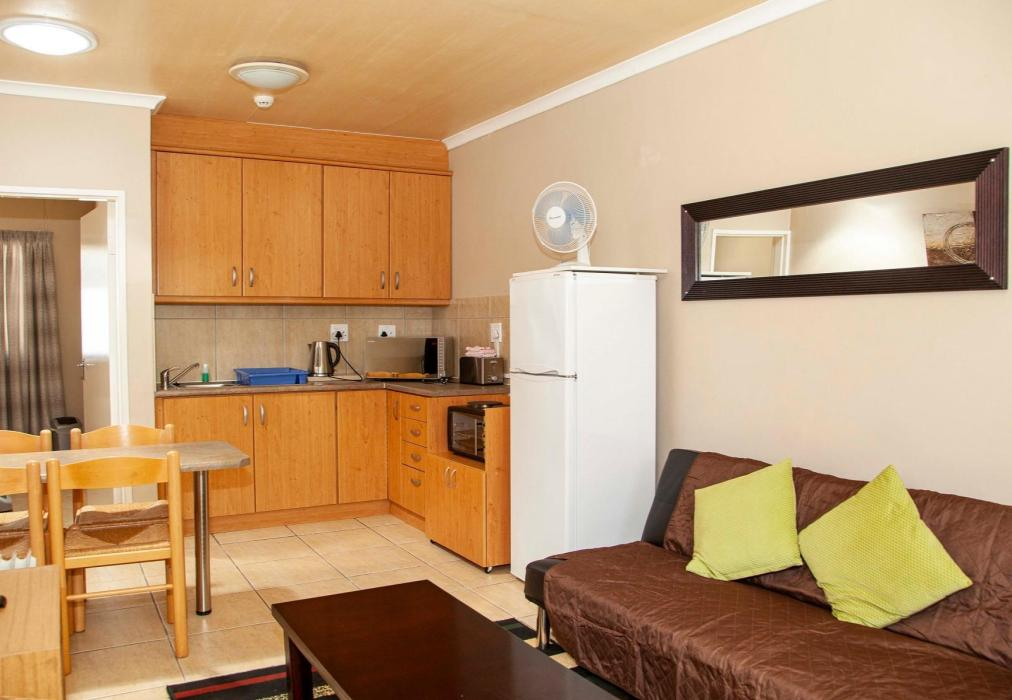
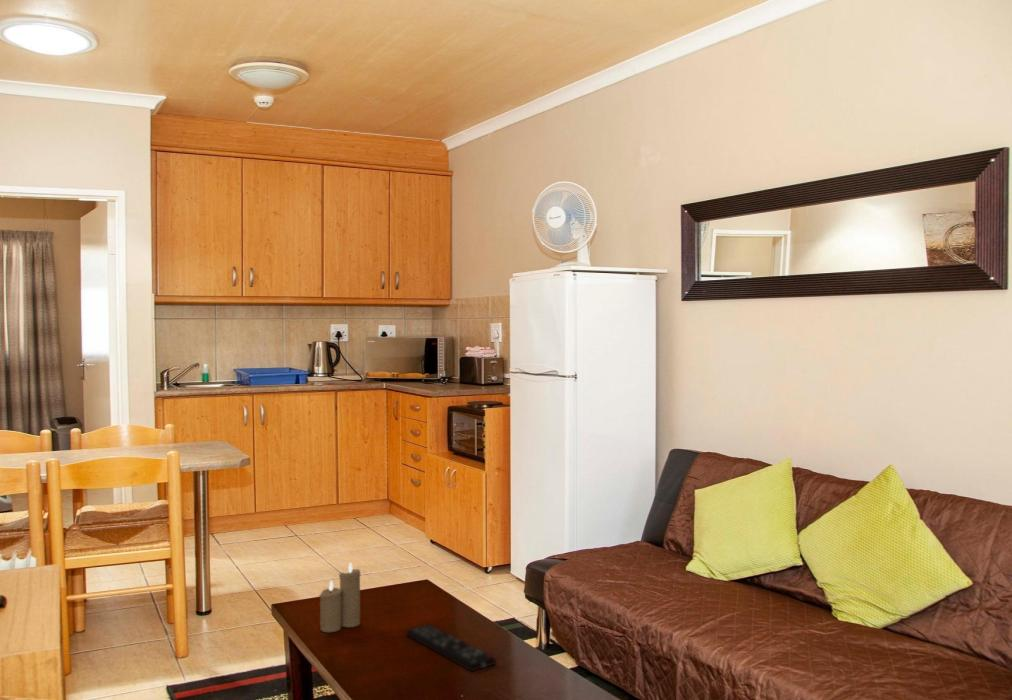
+ remote control [405,623,497,672]
+ candle [318,561,362,633]
